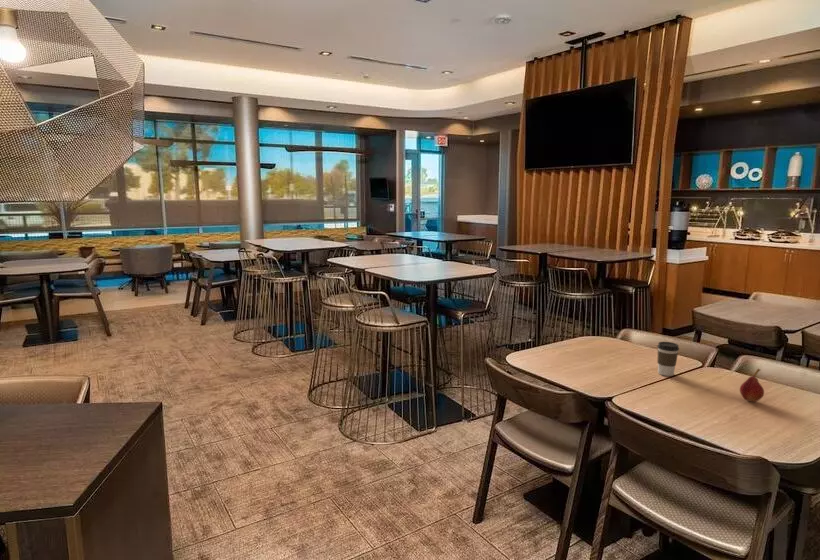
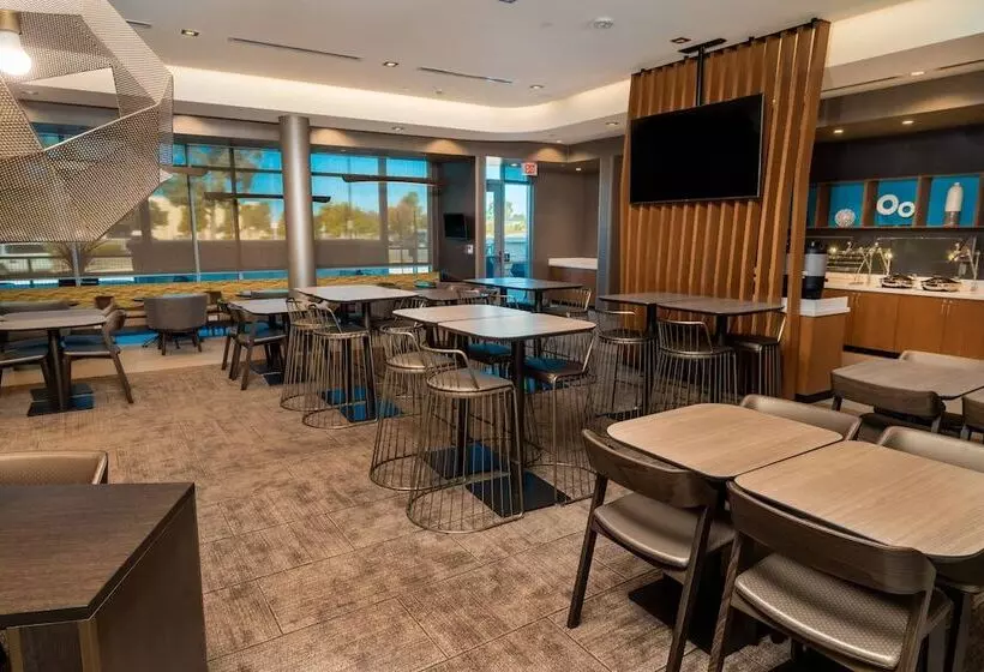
- fruit [739,368,765,403]
- coffee cup [656,341,680,377]
